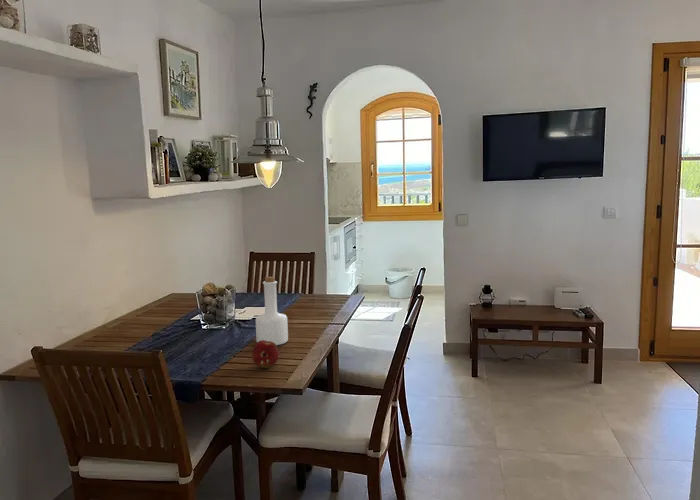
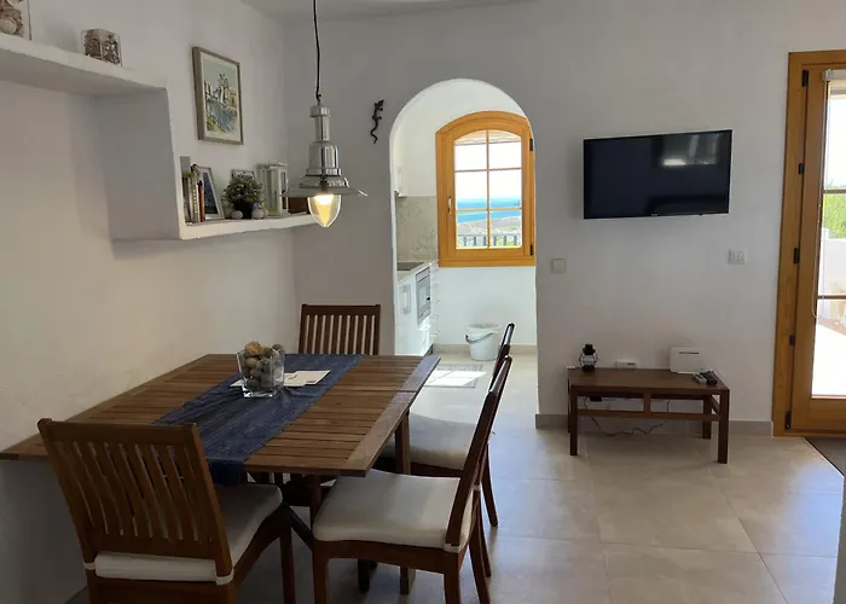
- bottle [255,276,289,346]
- fruit [250,340,281,369]
